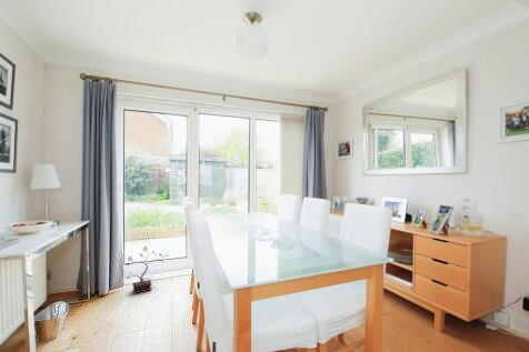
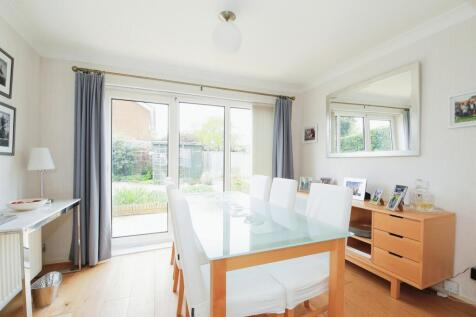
- potted plant [124,245,170,295]
